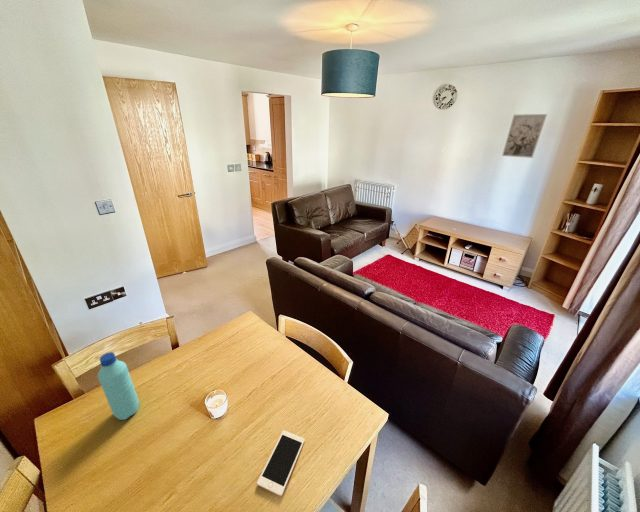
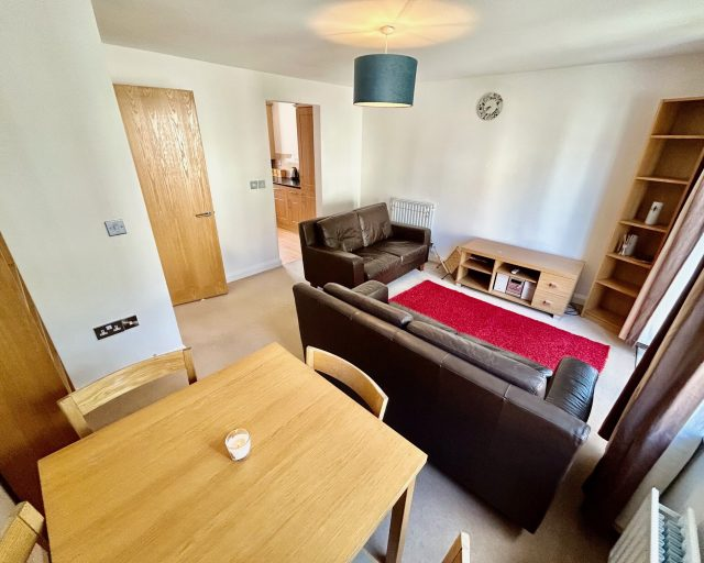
- water bottle [97,351,140,421]
- wall art [501,113,548,159]
- cell phone [256,430,306,497]
